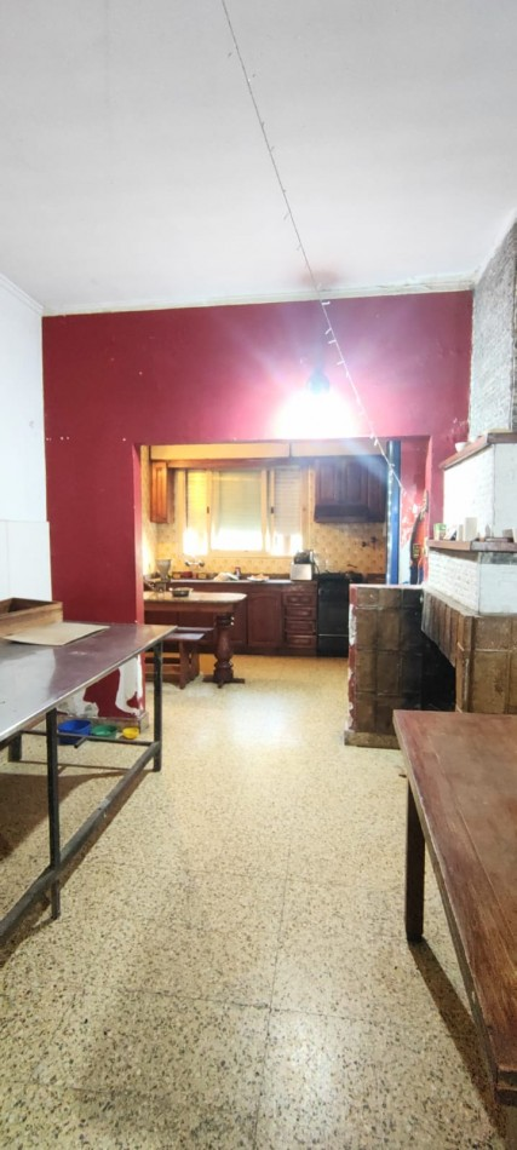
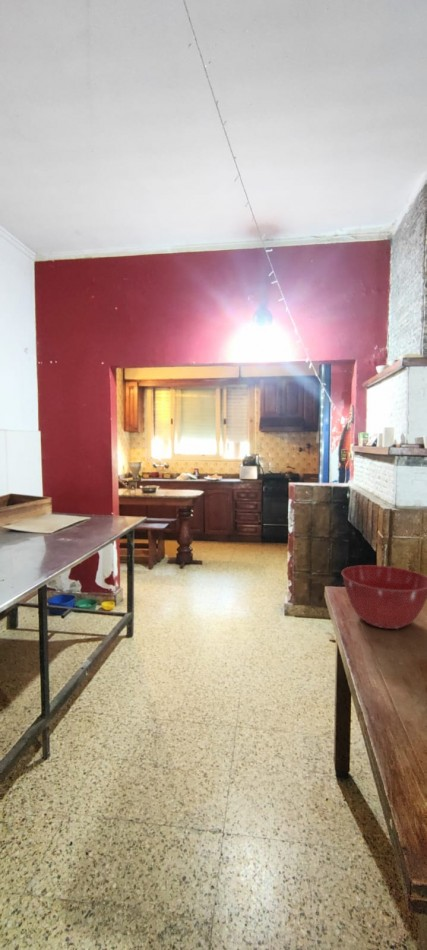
+ mixing bowl [341,564,427,630]
